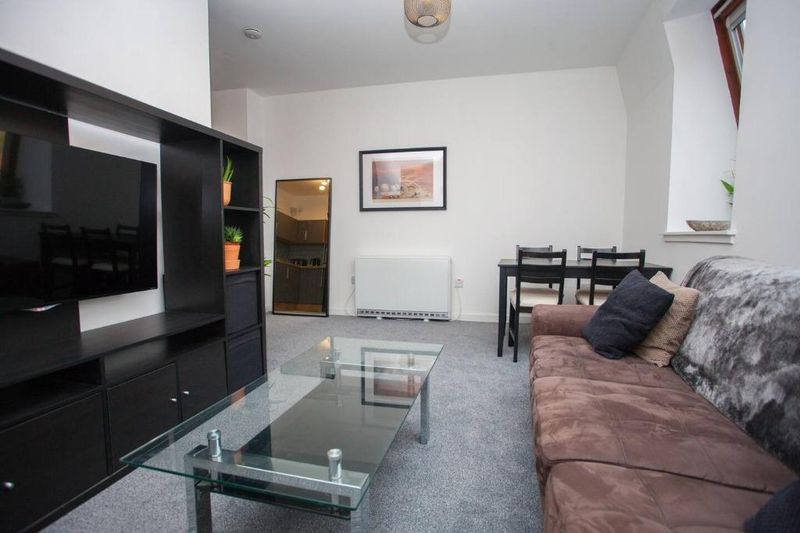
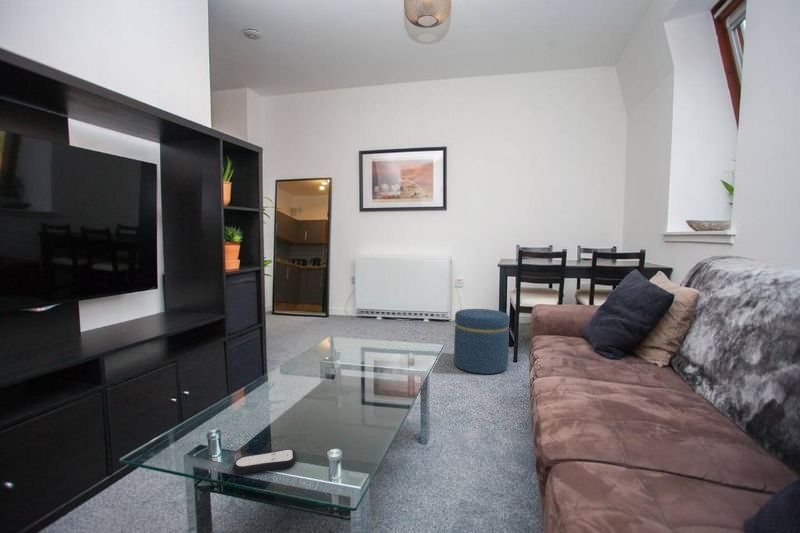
+ remote control [232,448,297,475]
+ ottoman [453,308,510,375]
